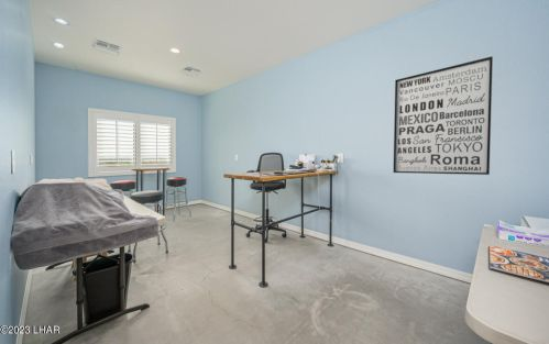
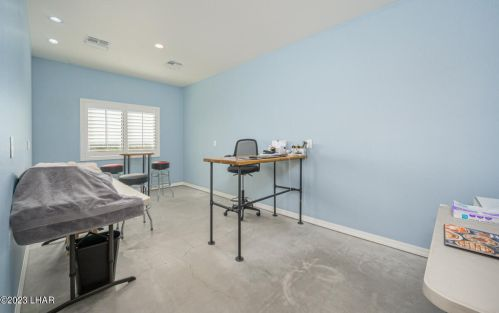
- wall art [393,55,494,176]
